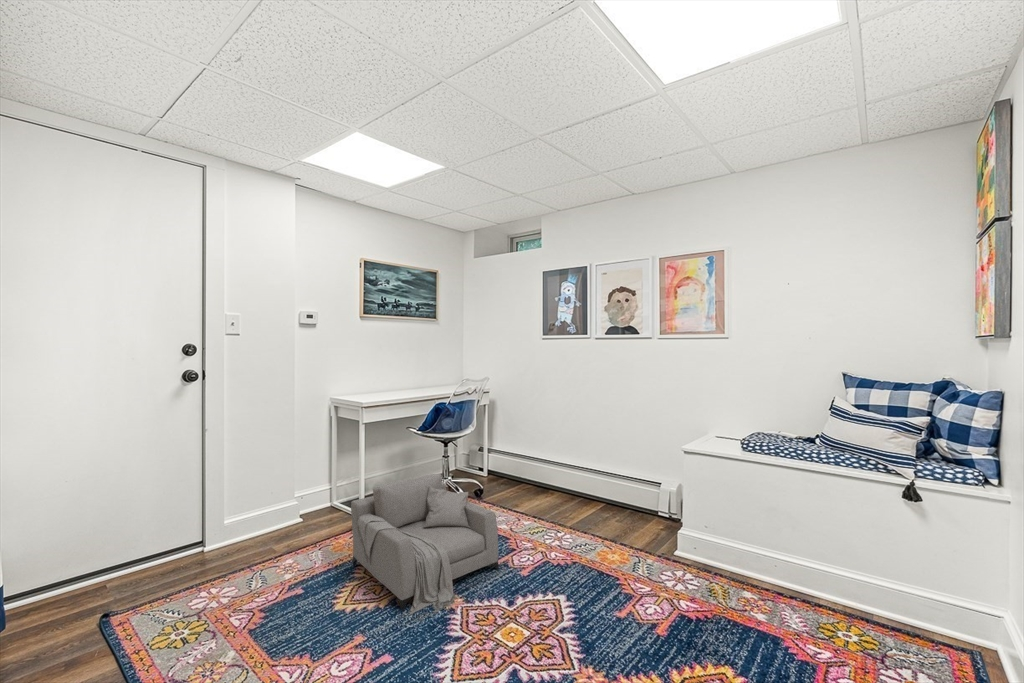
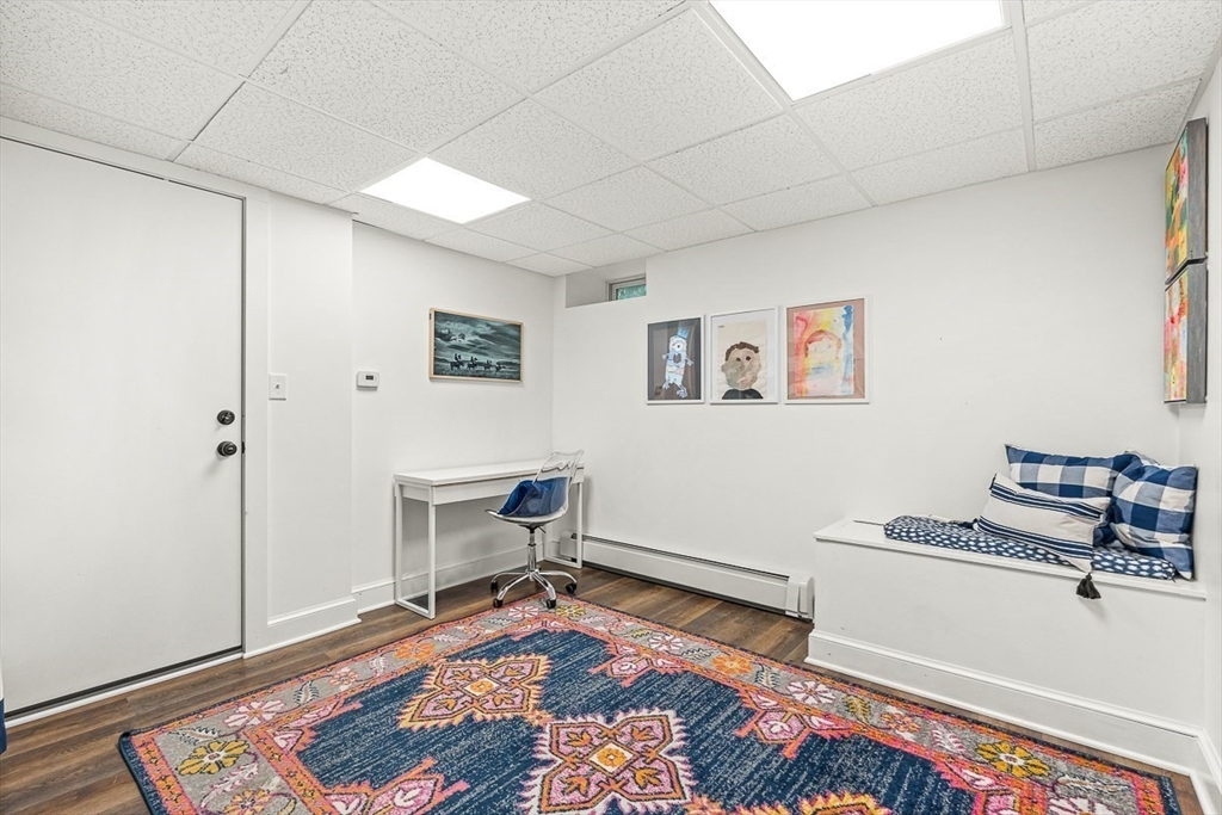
- armchair [350,473,500,623]
